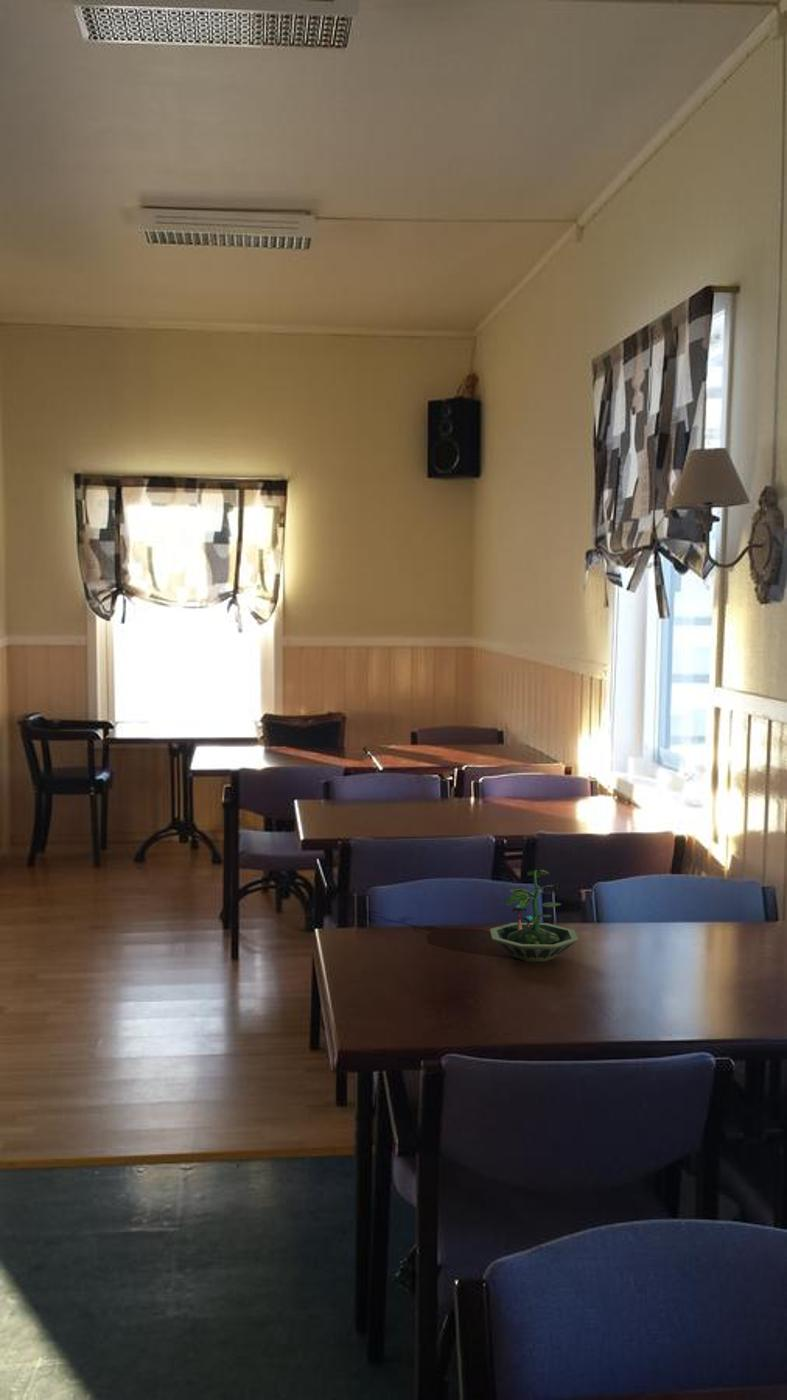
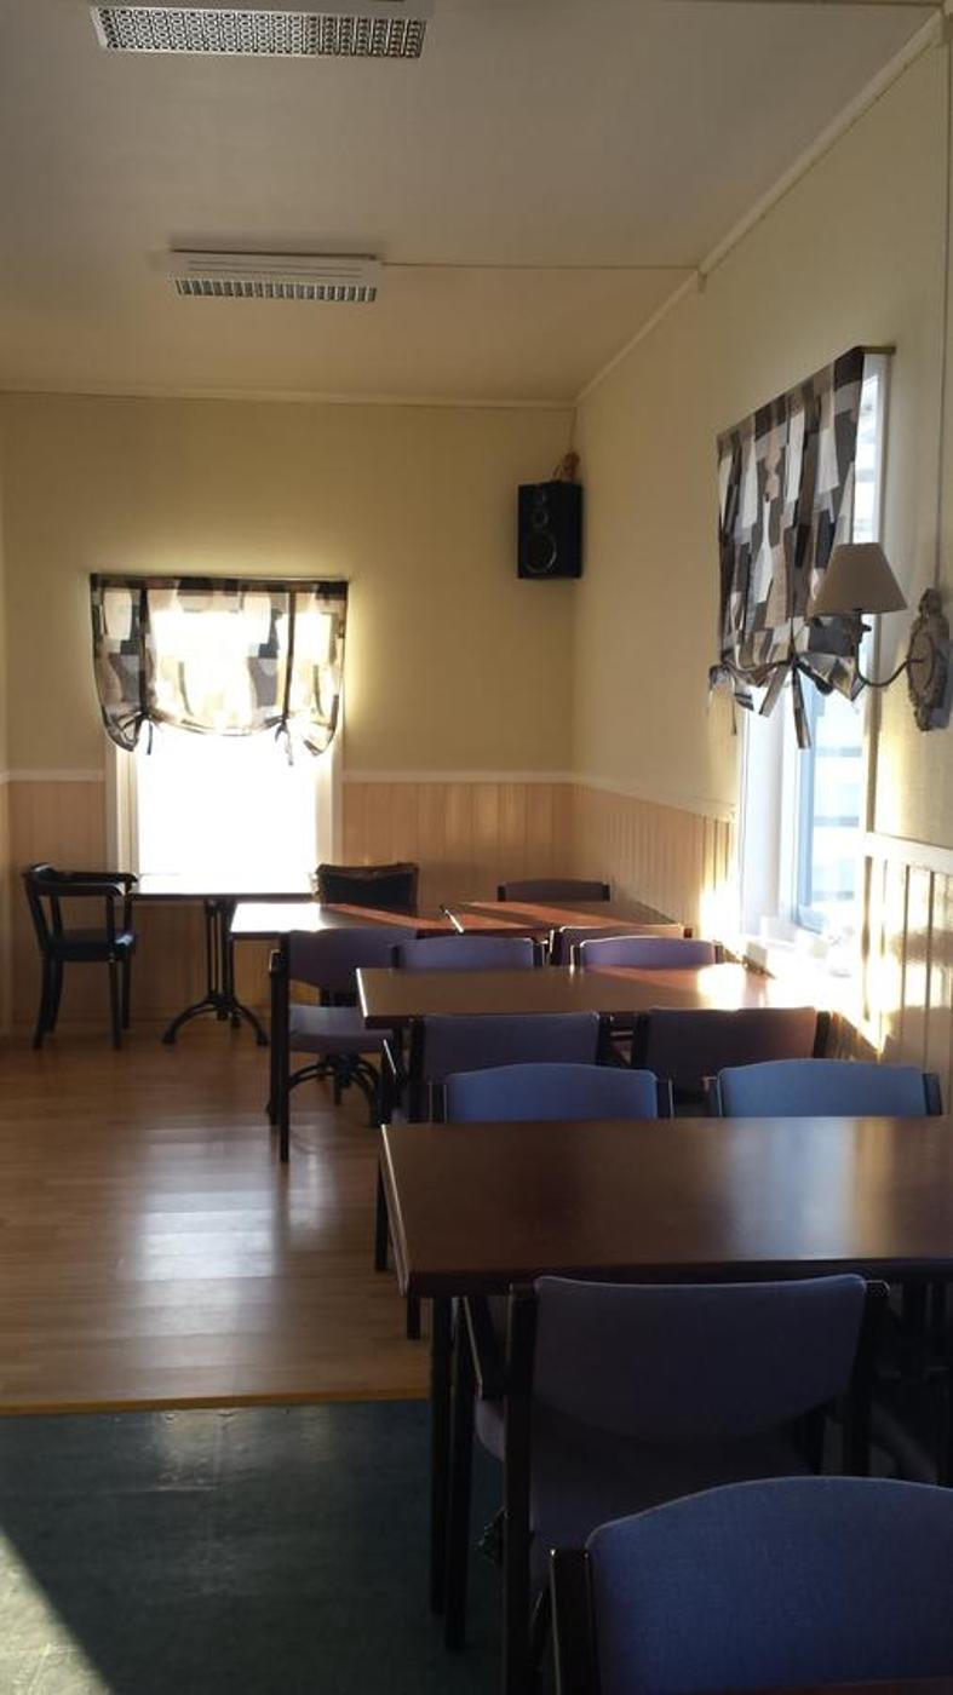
- terrarium [489,869,580,963]
